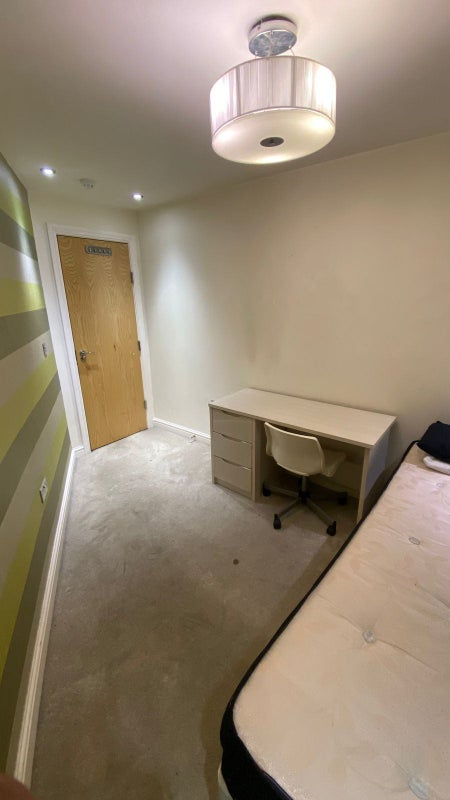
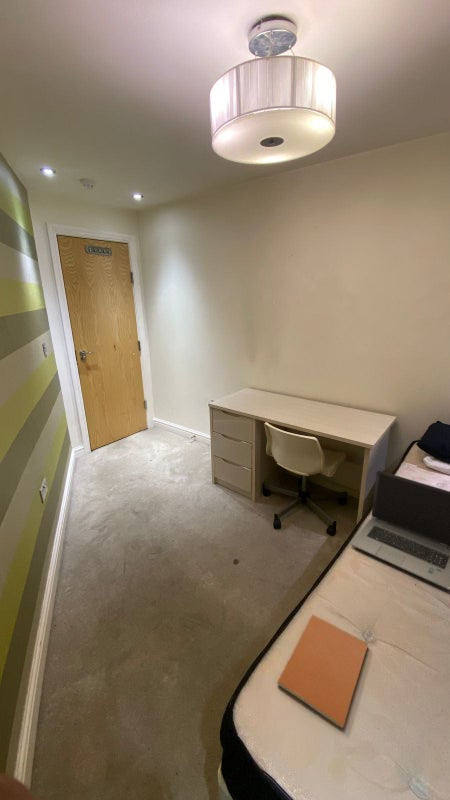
+ laptop computer [350,469,450,591]
+ book [276,614,369,730]
